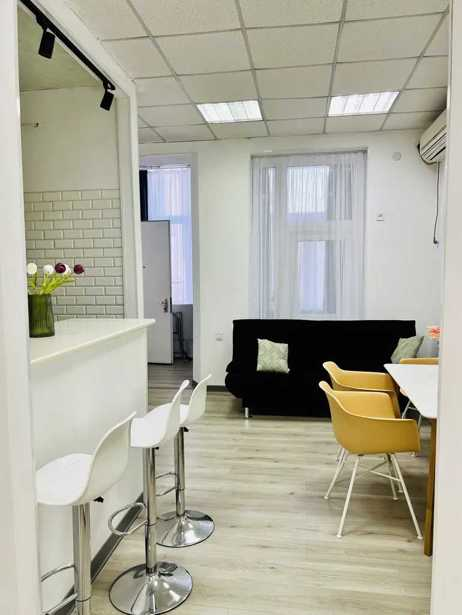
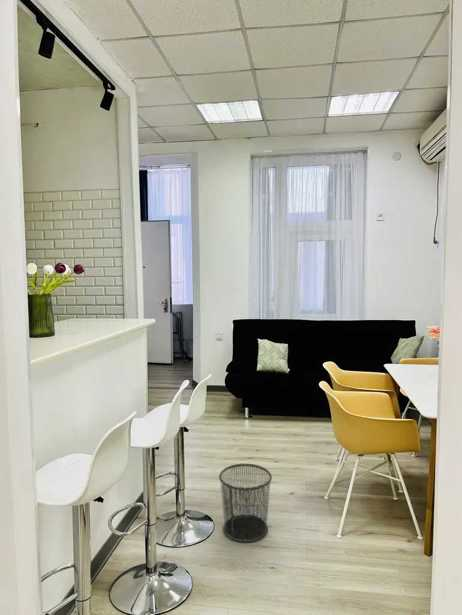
+ waste bin [218,463,273,543]
